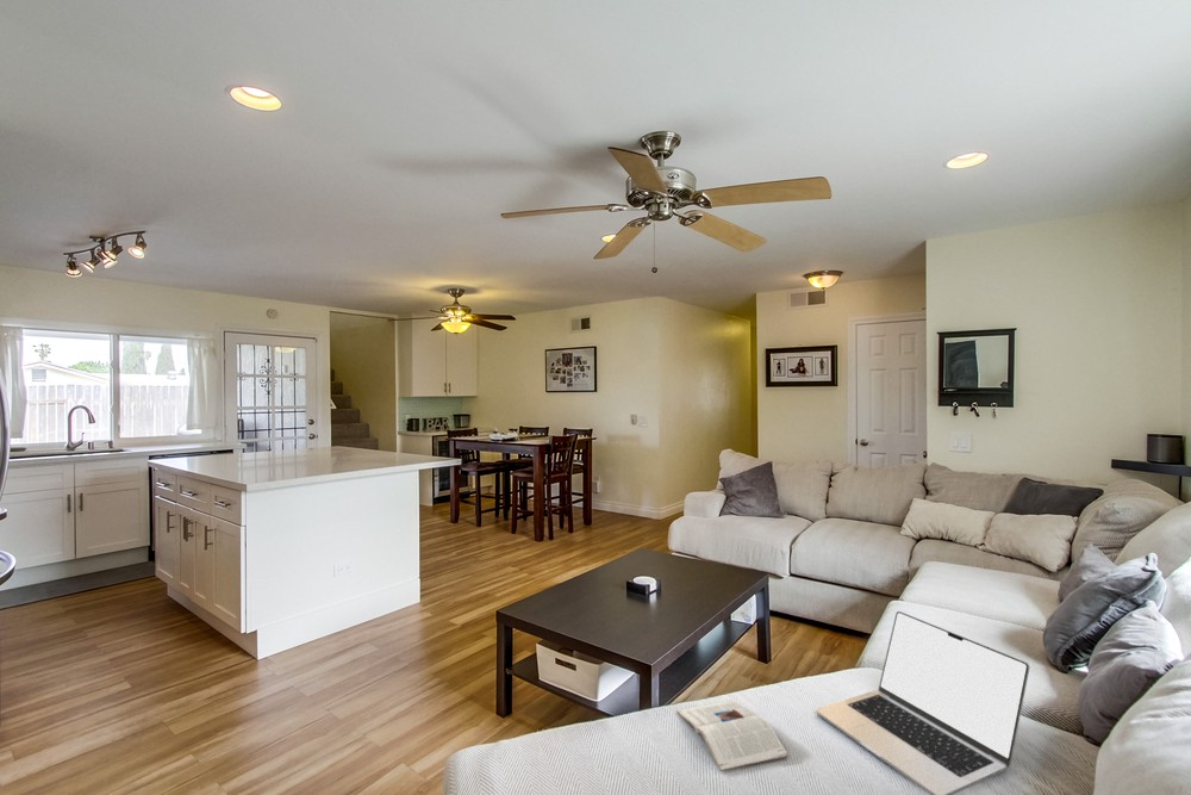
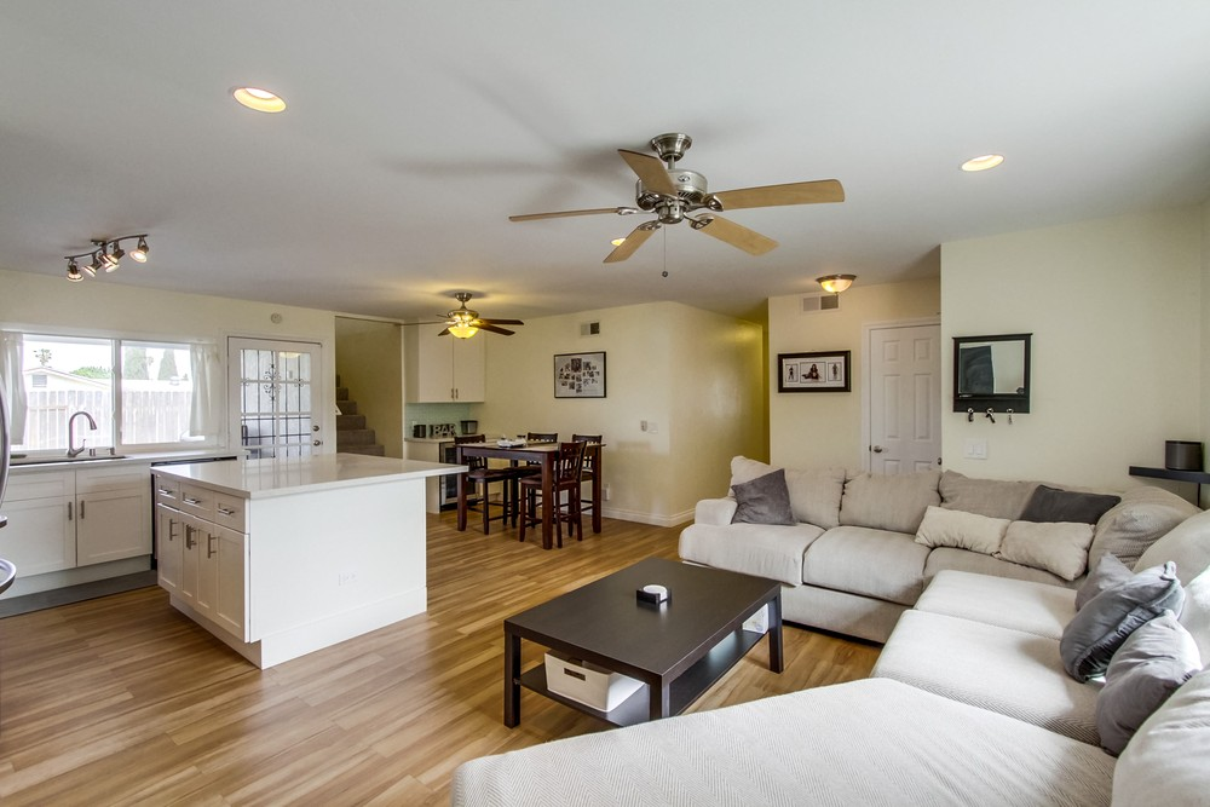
- magazine [675,698,788,772]
- laptop [815,610,1030,795]
